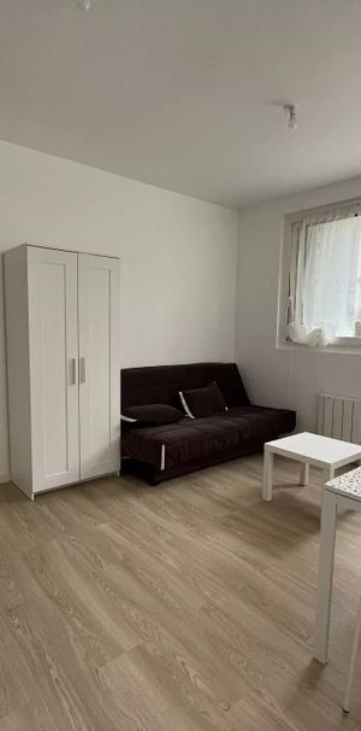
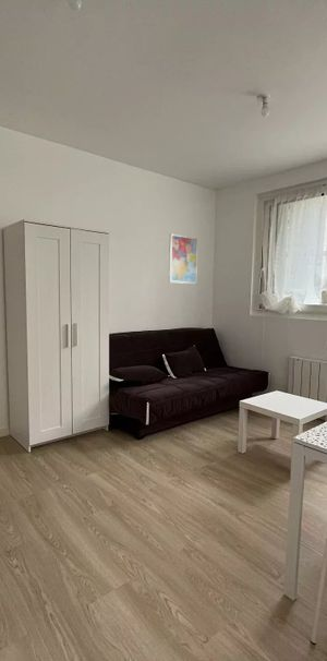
+ wall art [168,232,198,285]
